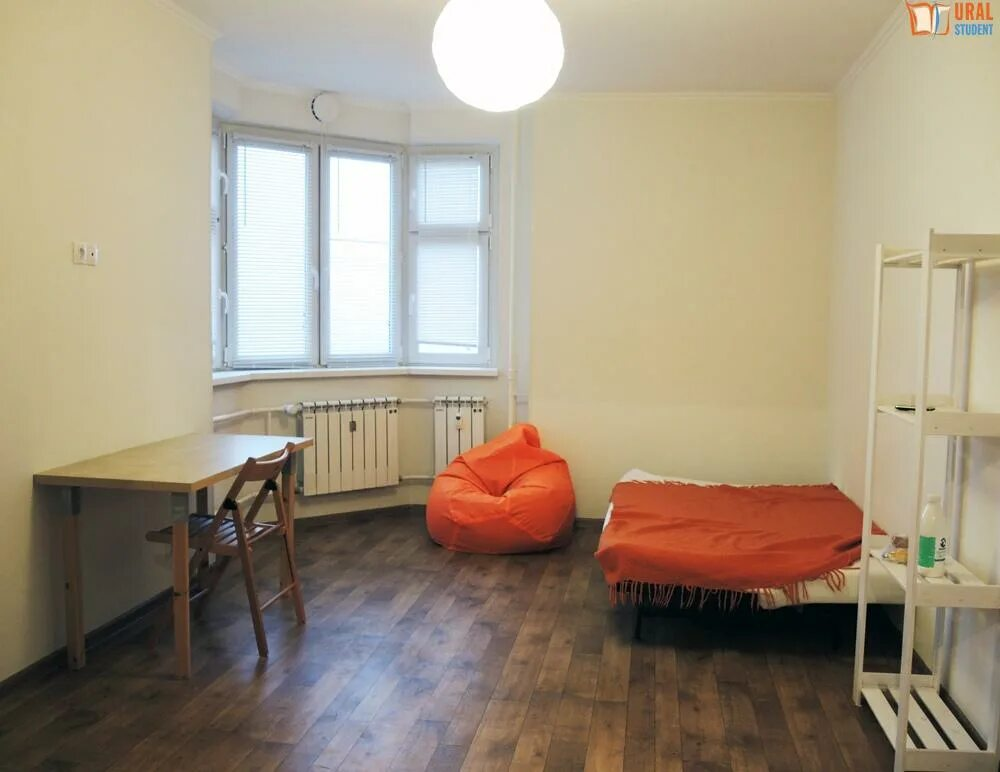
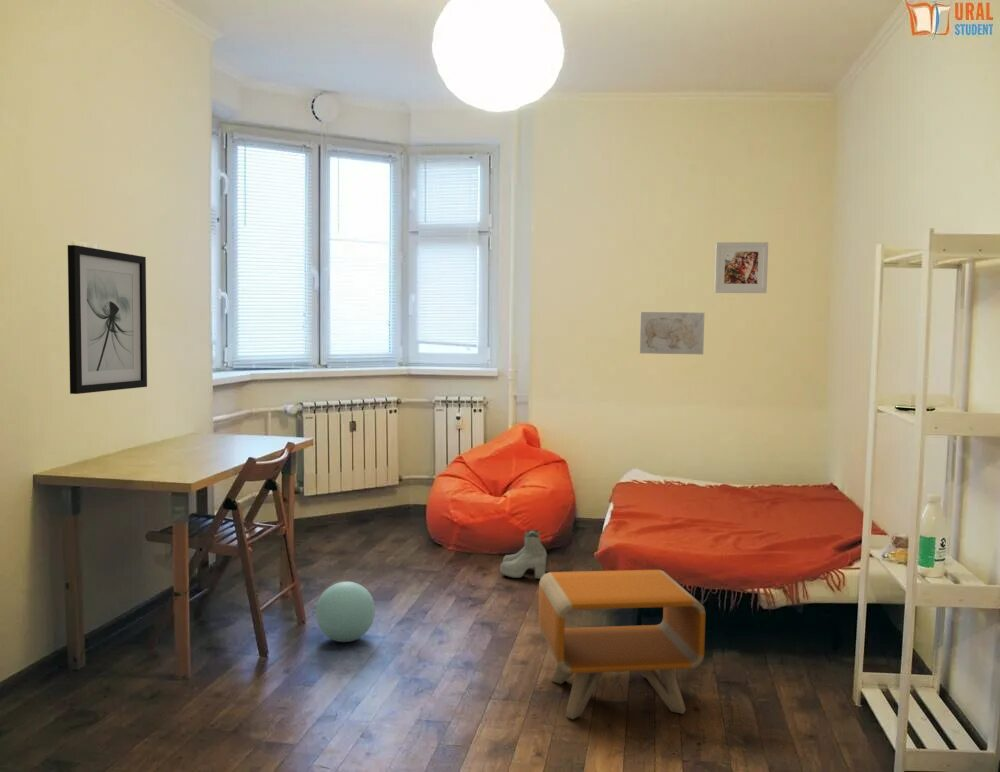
+ wall art [639,311,705,355]
+ boots [499,529,548,580]
+ nightstand [537,569,706,720]
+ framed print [713,241,769,294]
+ ball [315,581,376,643]
+ wall art [67,244,148,395]
